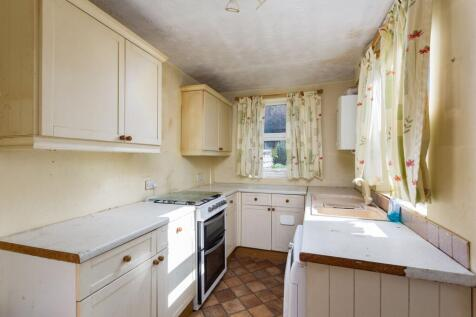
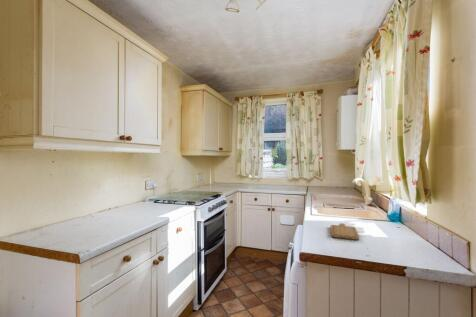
+ chopping board [330,222,360,241]
